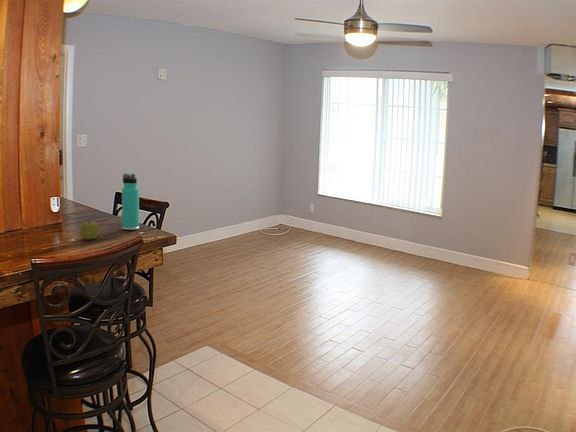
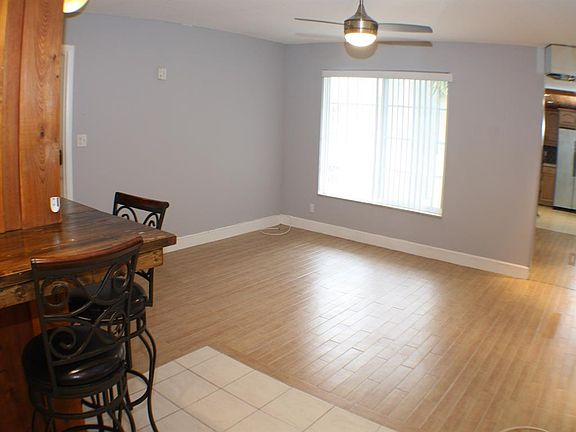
- fruit [79,220,100,241]
- thermos bottle [121,173,140,231]
